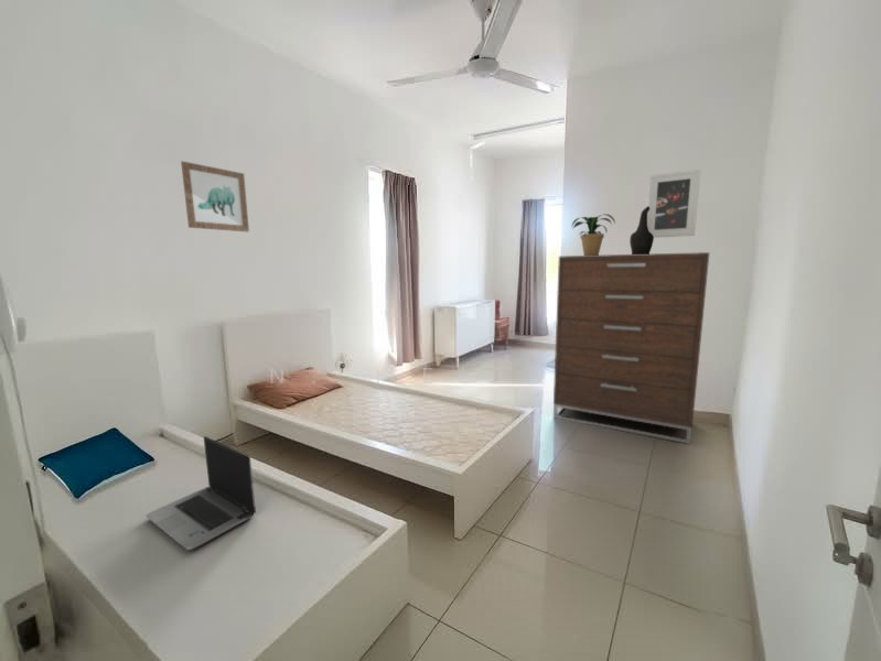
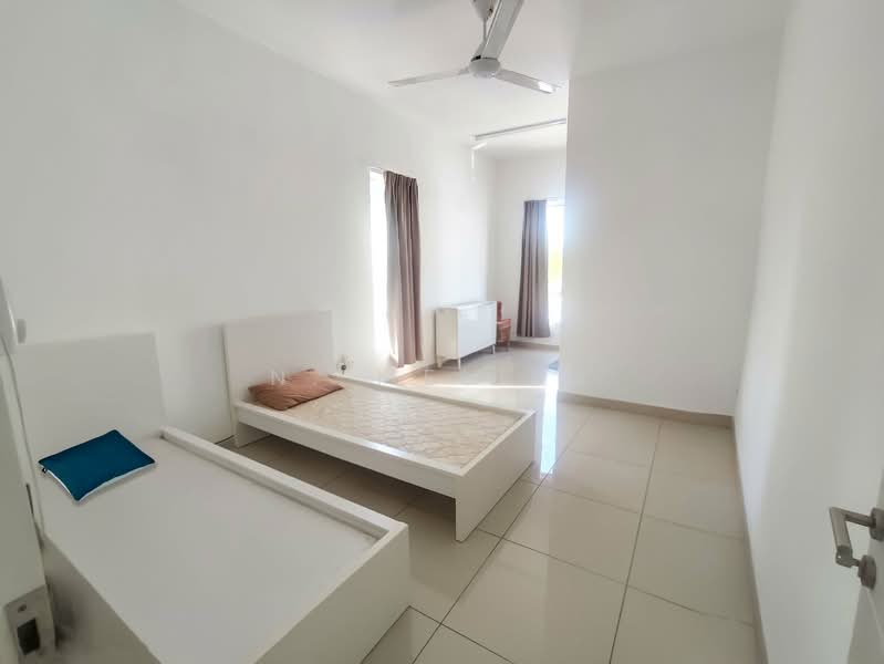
- potted plant [571,213,616,256]
- laptop computer [144,435,257,551]
- wall art [180,160,250,232]
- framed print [646,169,701,239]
- decorative vase [628,206,655,254]
- dresser [552,251,710,445]
